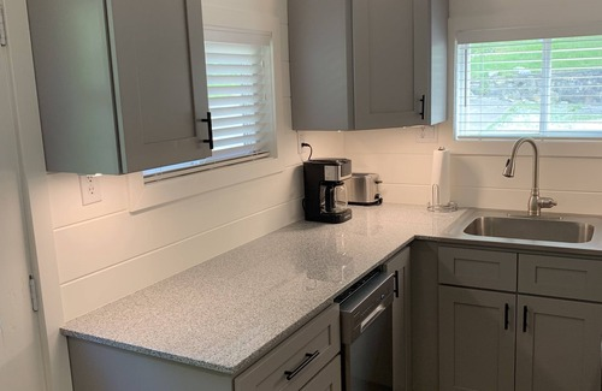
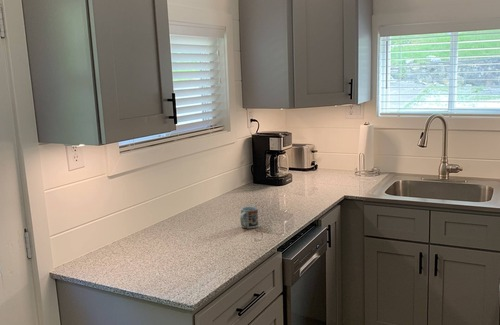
+ cup [239,206,259,230]
